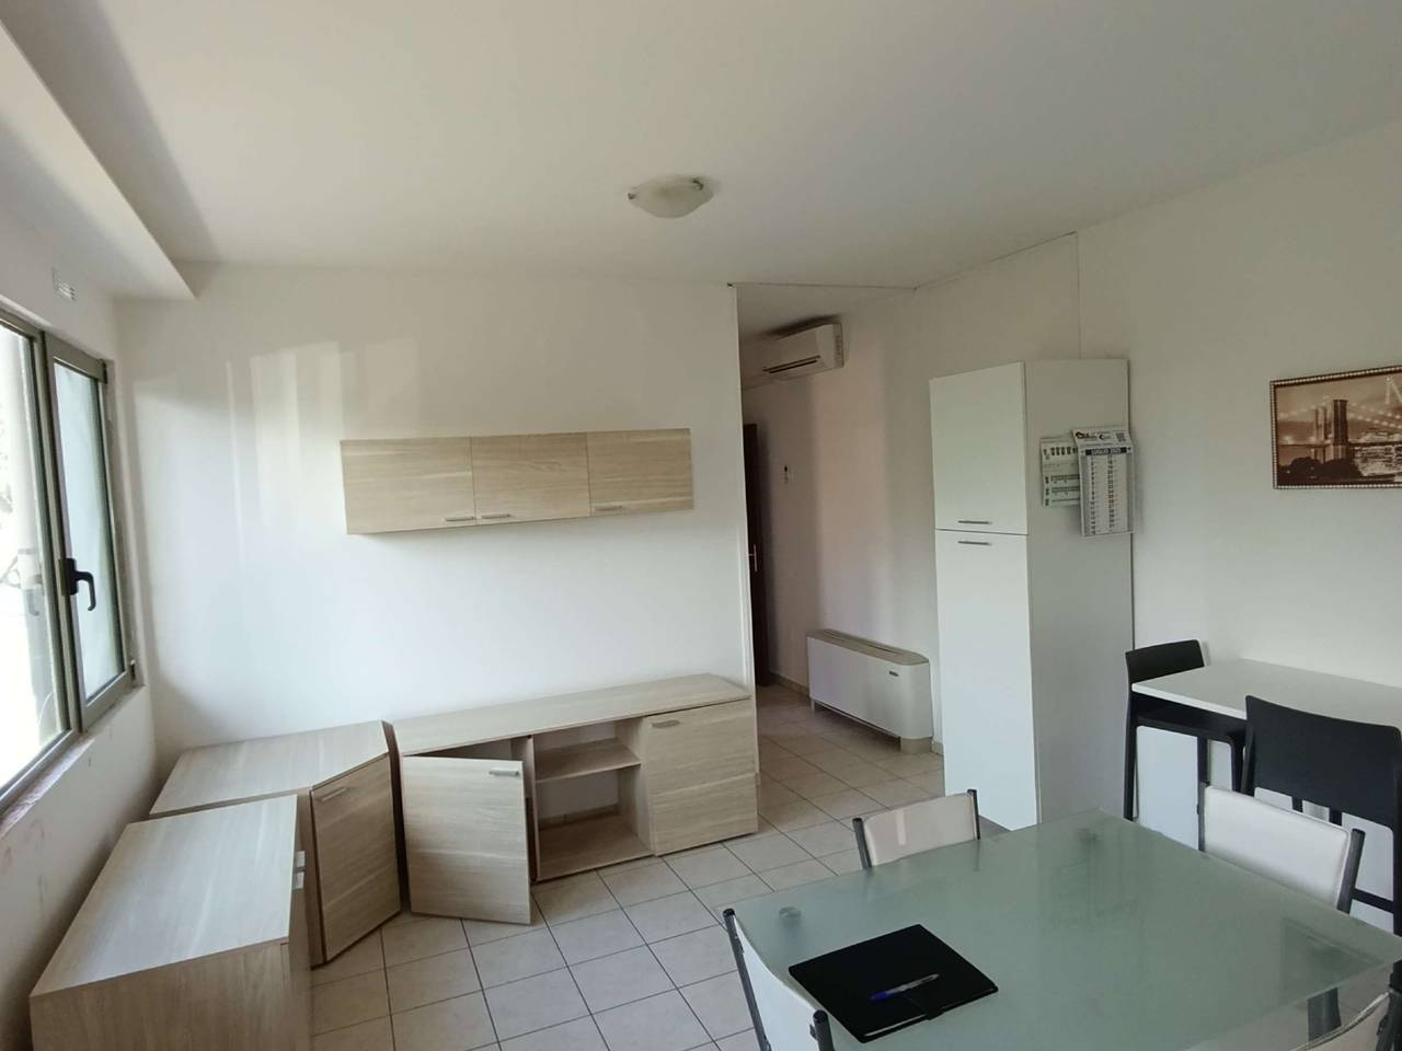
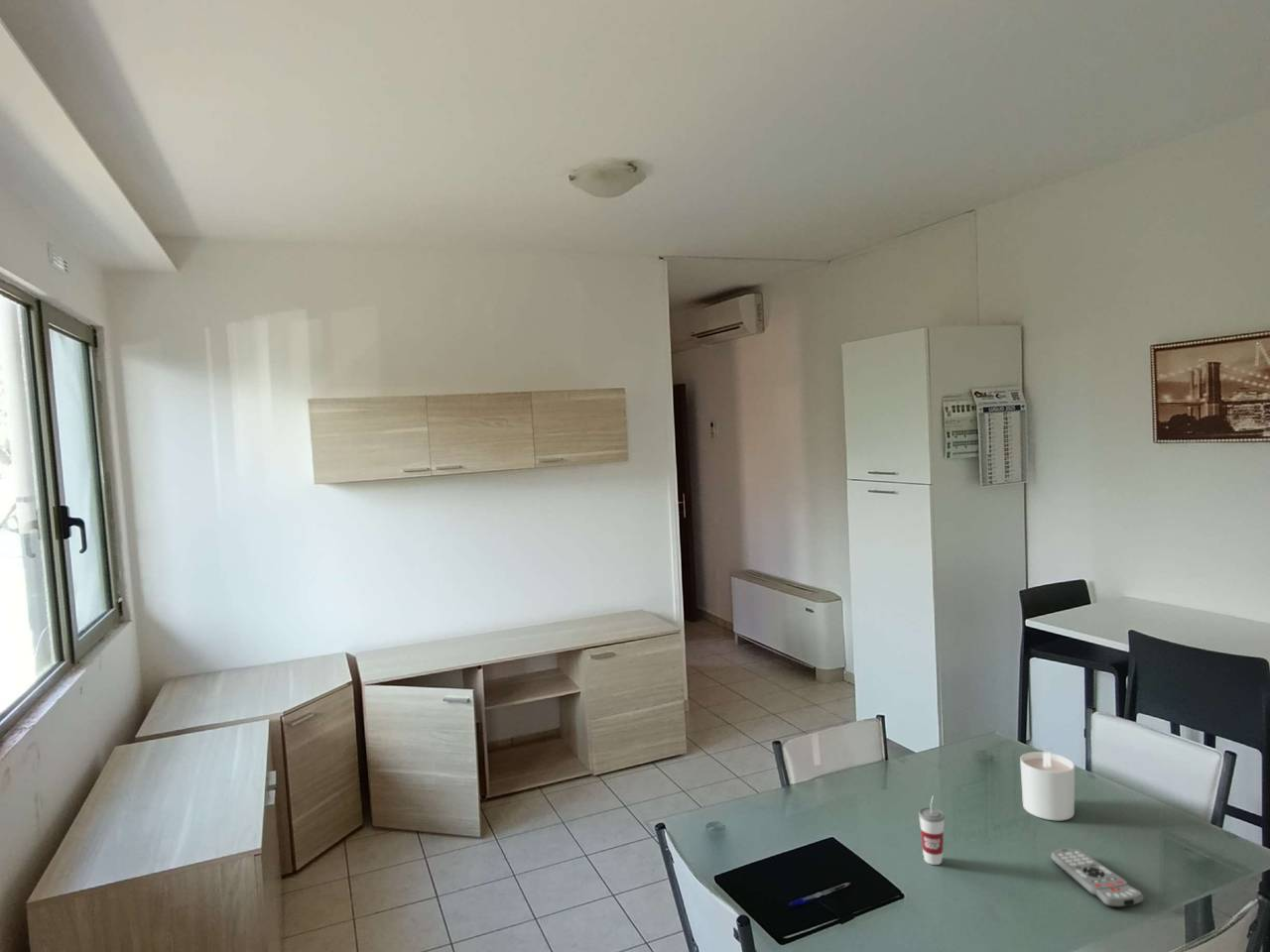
+ candle [1019,751,1076,821]
+ remote control [1050,847,1145,908]
+ cup [918,794,946,866]
